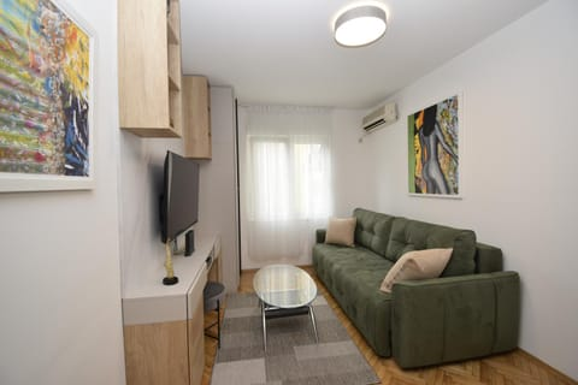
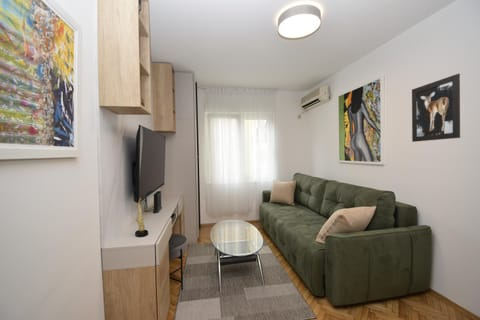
+ wall art [411,73,461,143]
